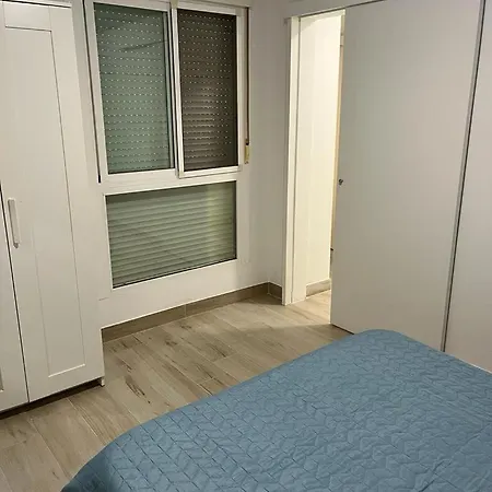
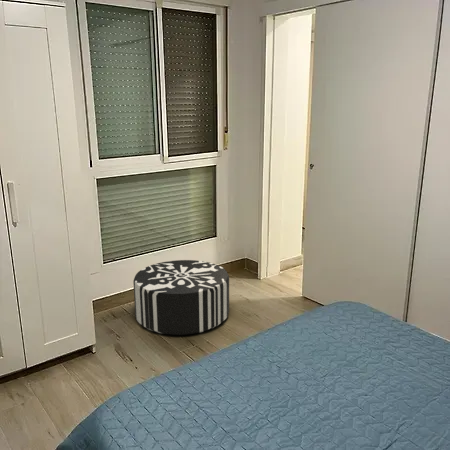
+ pouf [132,259,230,336]
